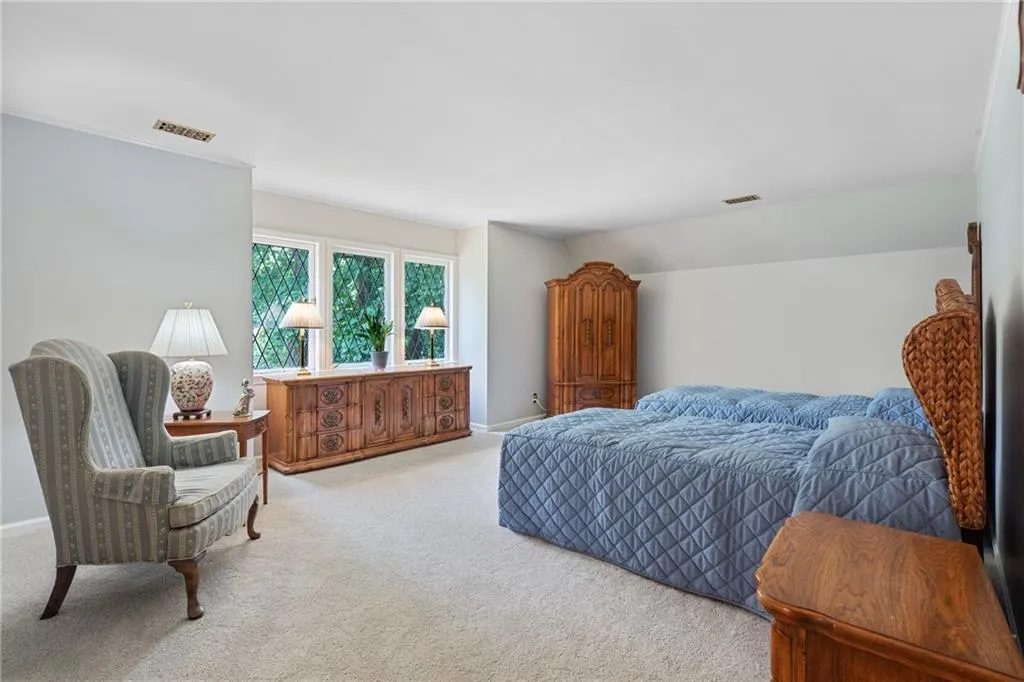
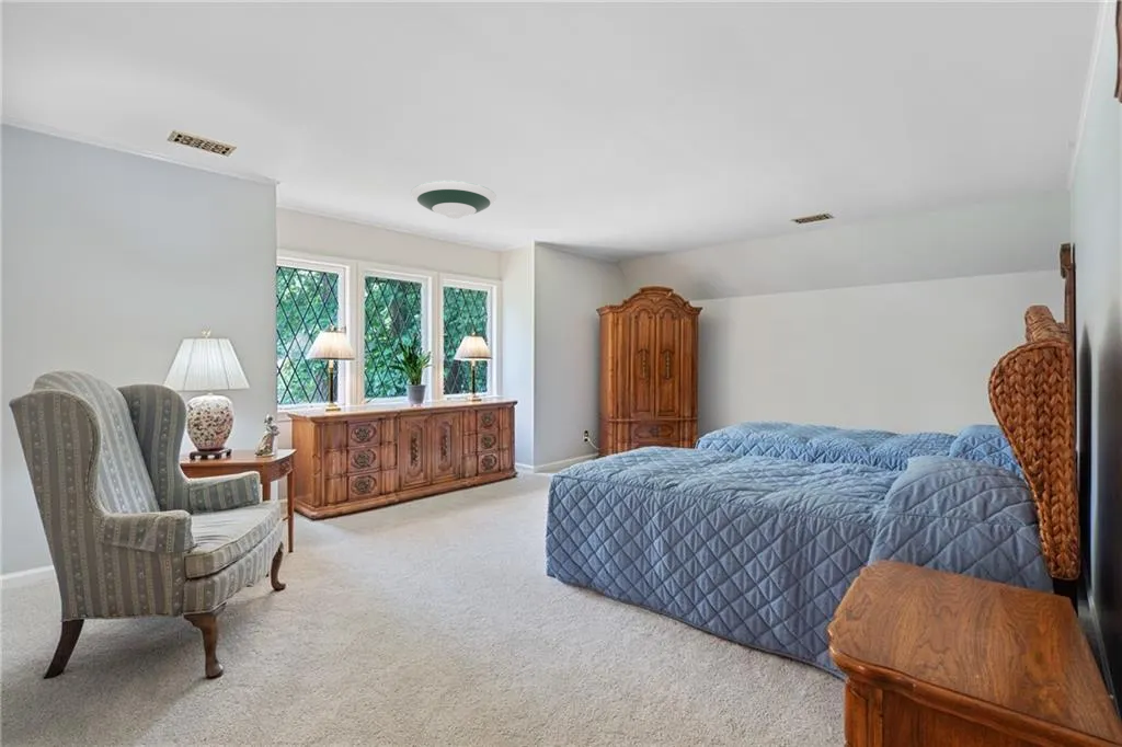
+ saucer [410,180,497,220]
